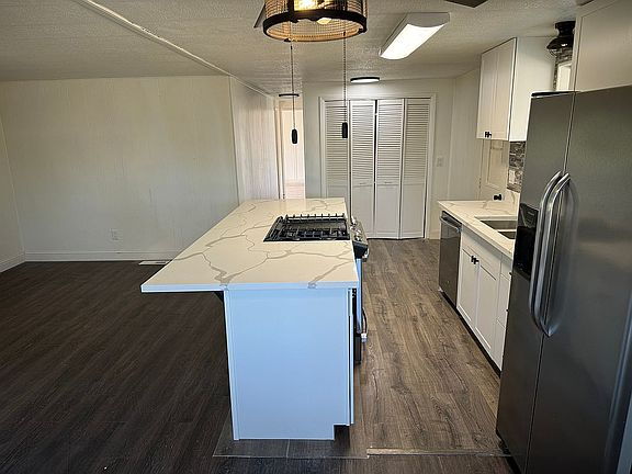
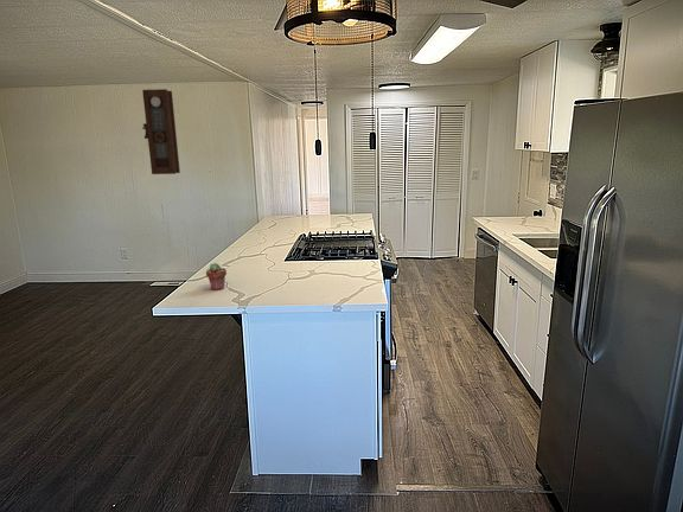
+ potted succulent [205,262,228,290]
+ pendulum clock [141,88,181,175]
